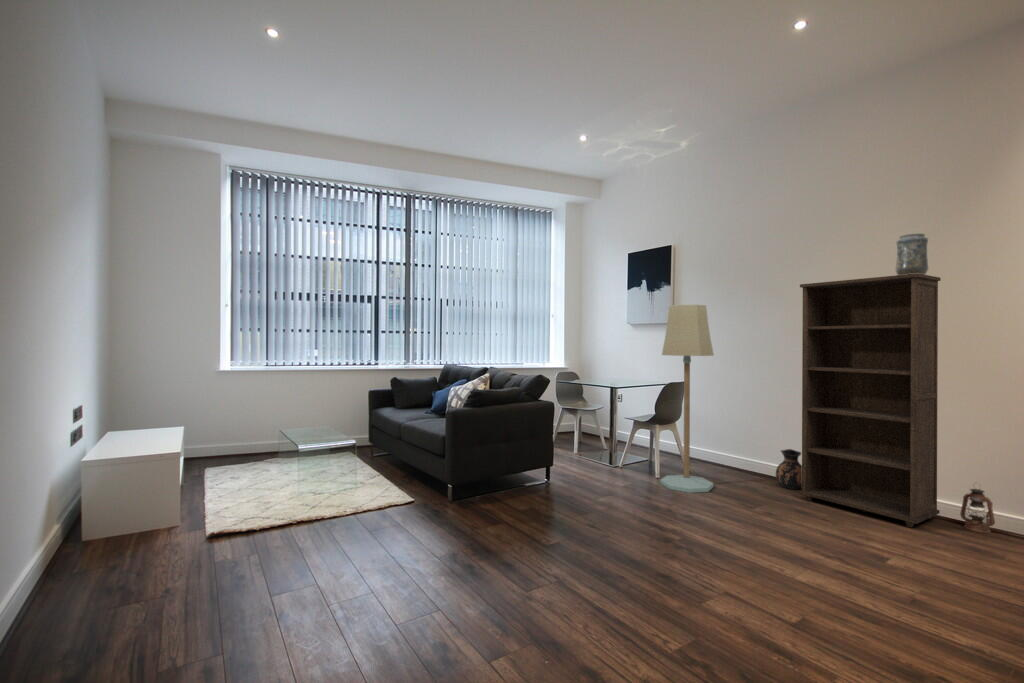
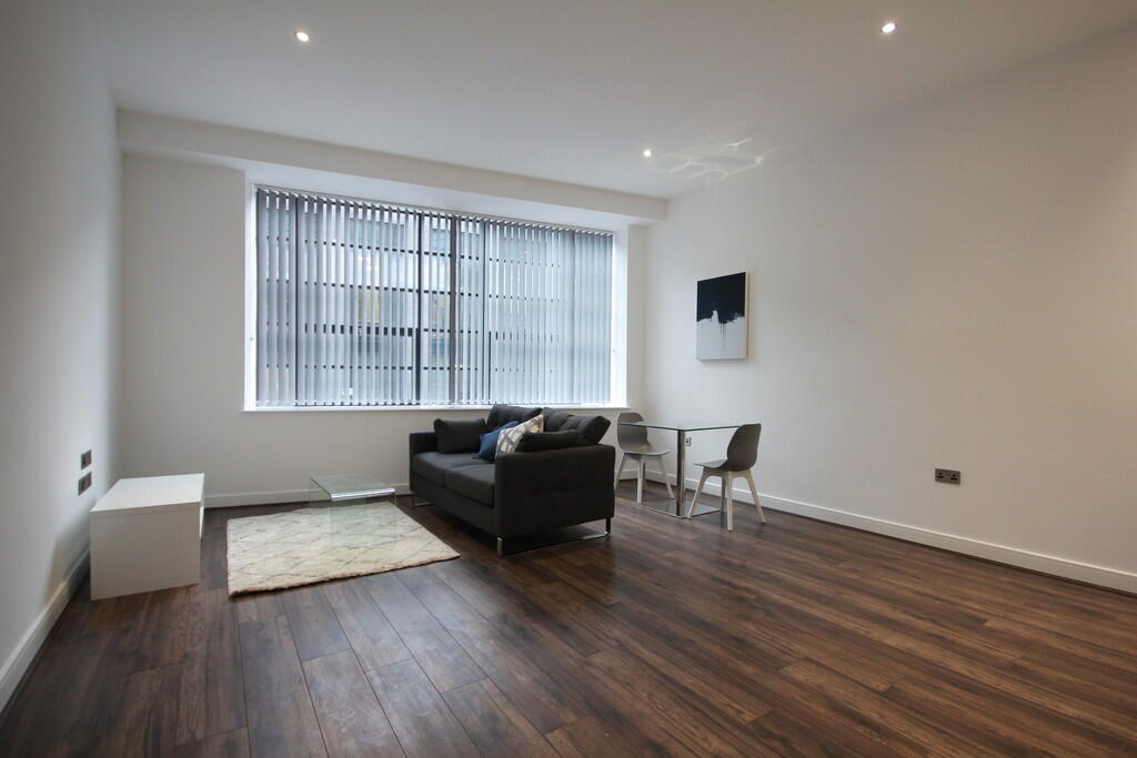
- decorative vase [895,233,929,275]
- bookcase [798,273,942,528]
- lantern [959,482,996,534]
- ceramic jug [775,448,802,490]
- floor lamp [659,303,715,494]
